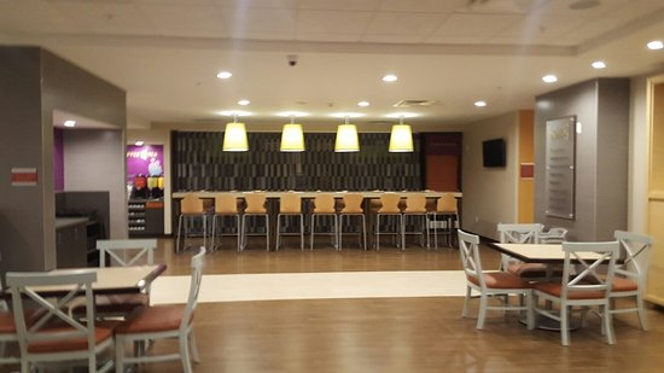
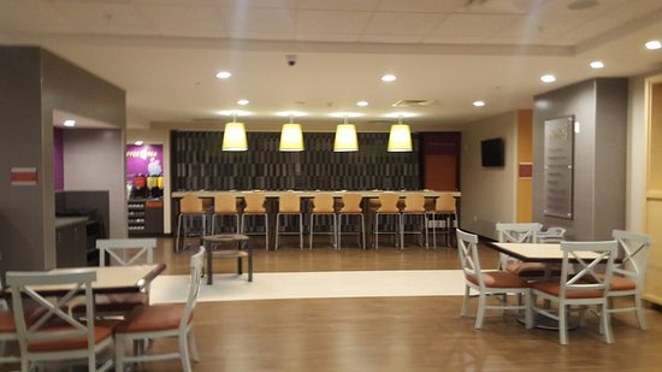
+ side table [199,232,254,285]
